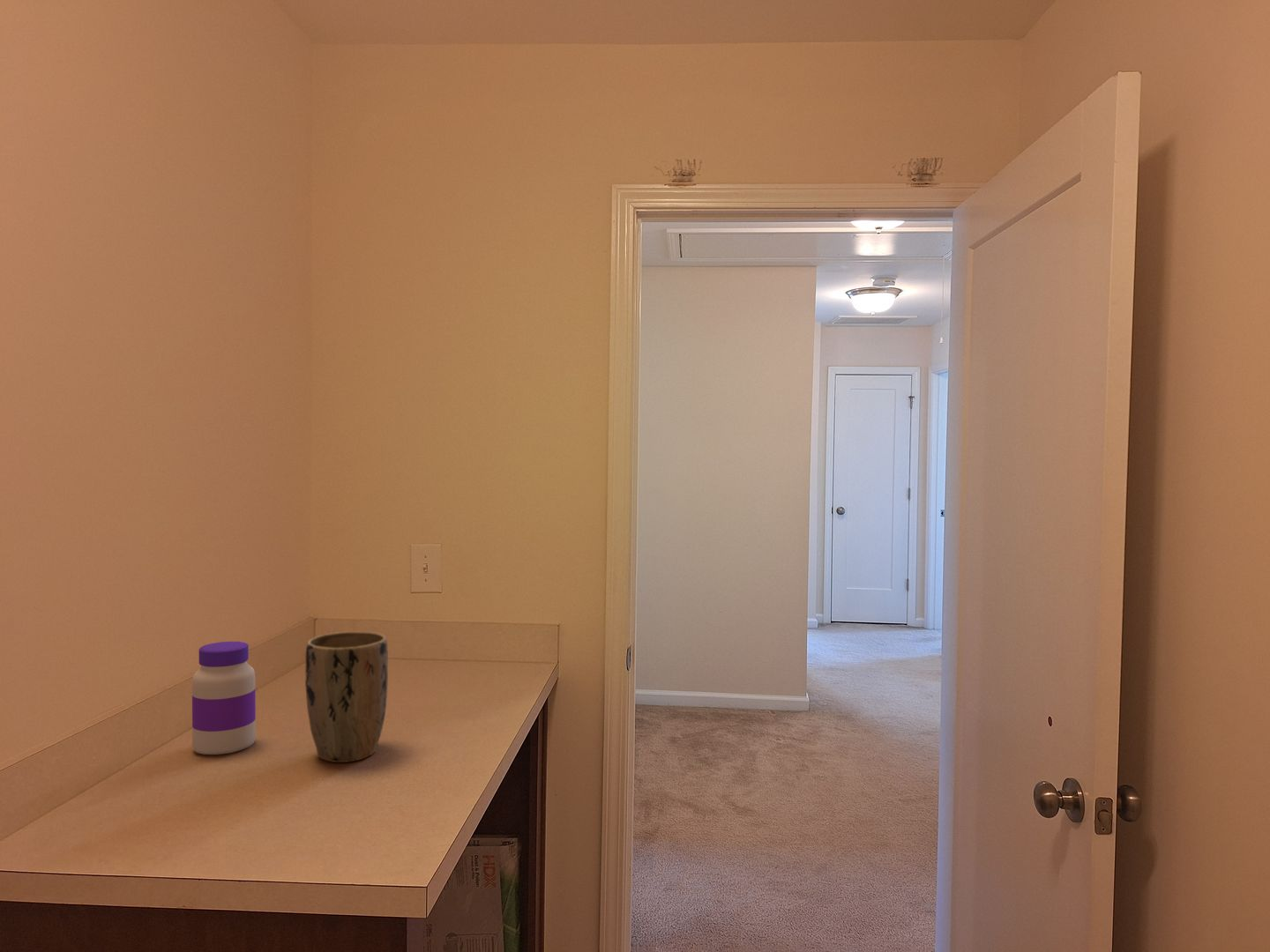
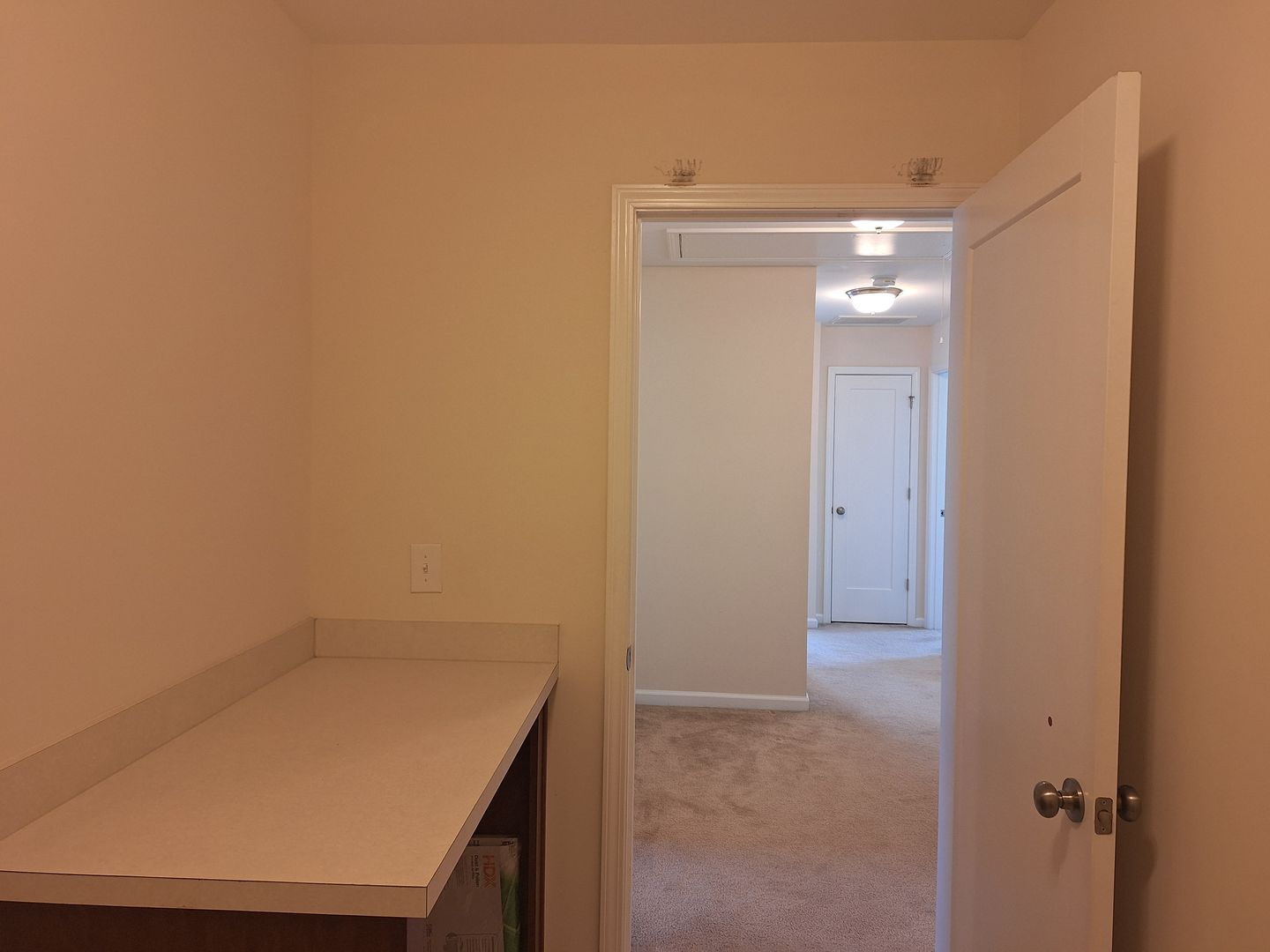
- jar [191,641,257,755]
- plant pot [304,631,389,763]
